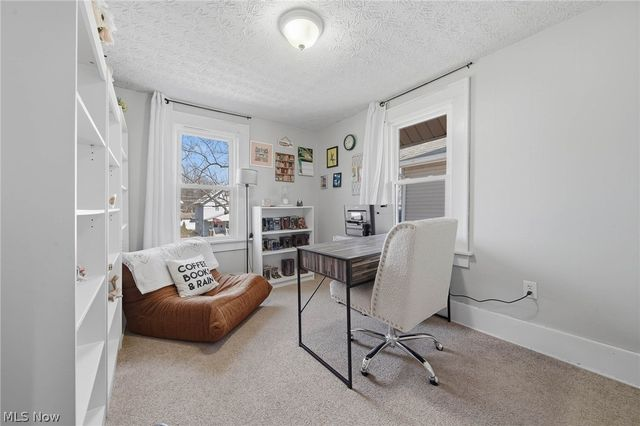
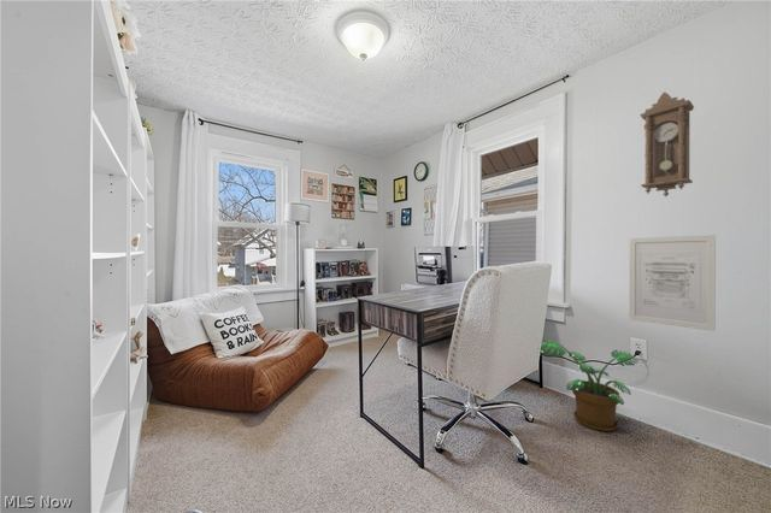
+ wall art [628,234,717,332]
+ potted plant [538,338,640,432]
+ pendulum clock [638,92,695,197]
